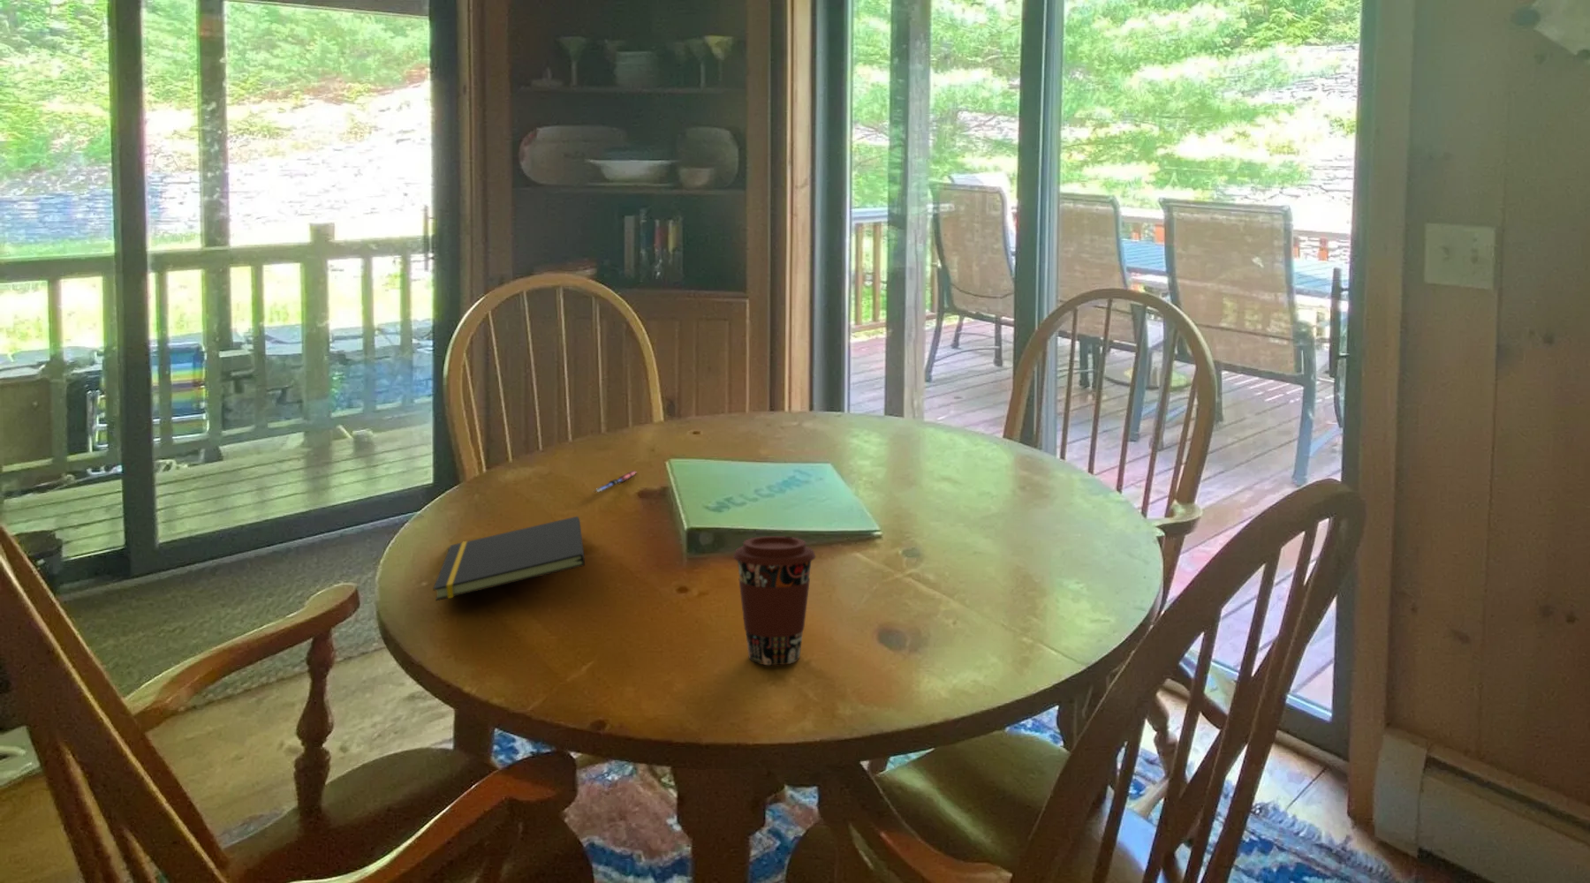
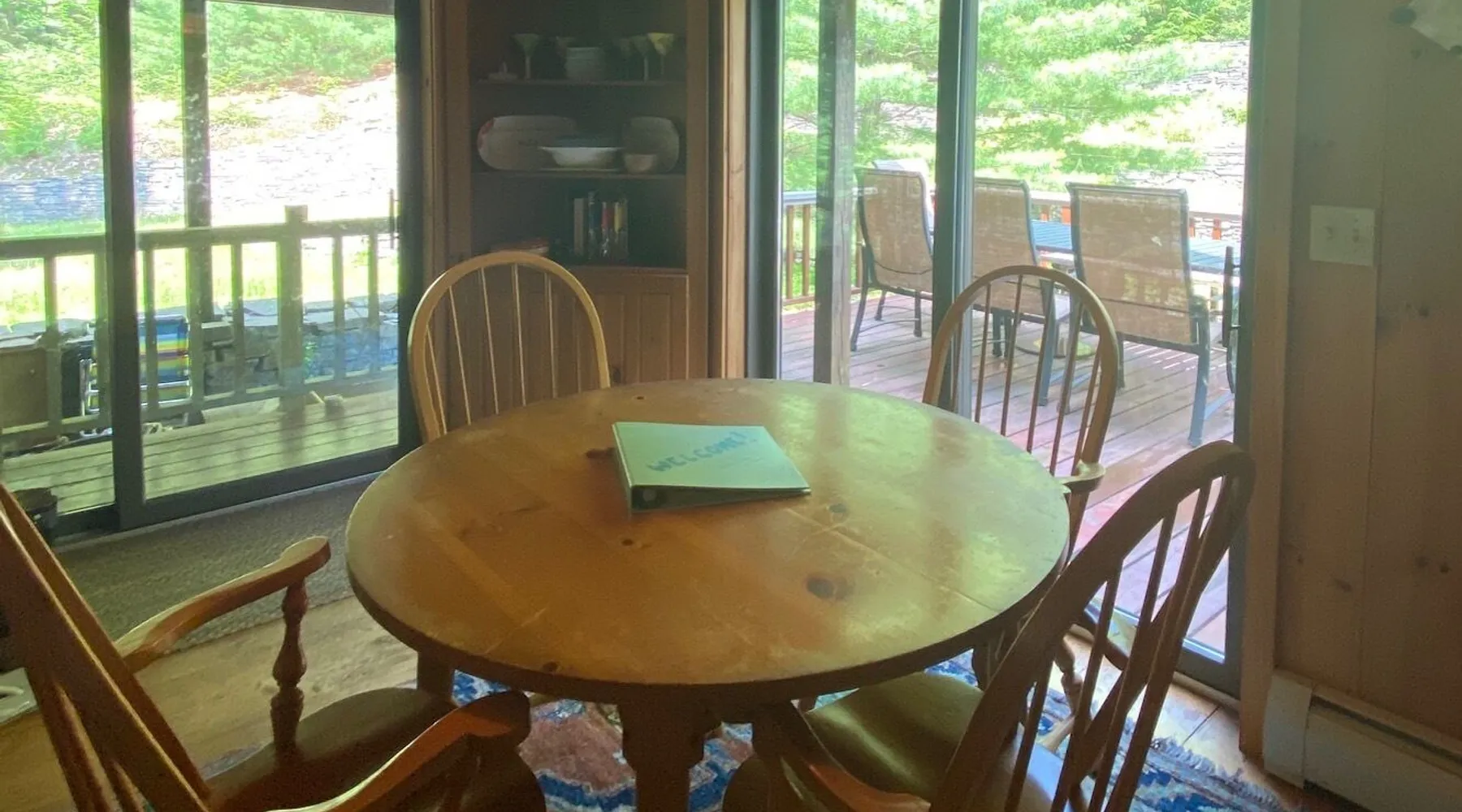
- notepad [432,515,586,601]
- pen [592,470,637,493]
- coffee cup [732,535,816,666]
